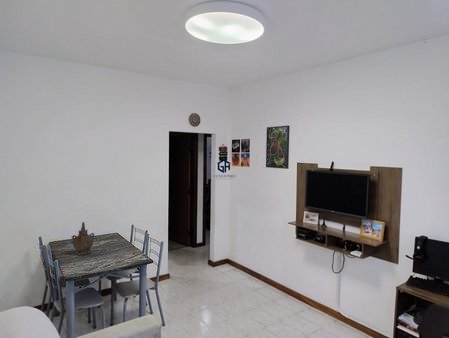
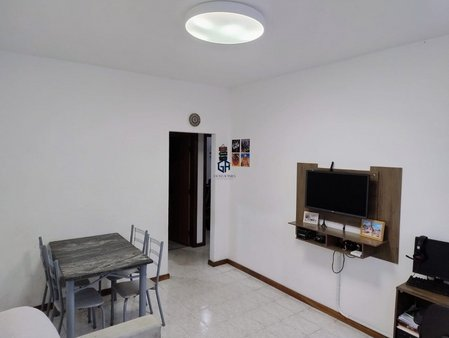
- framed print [265,125,291,170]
- ceremonial vessel [71,221,95,256]
